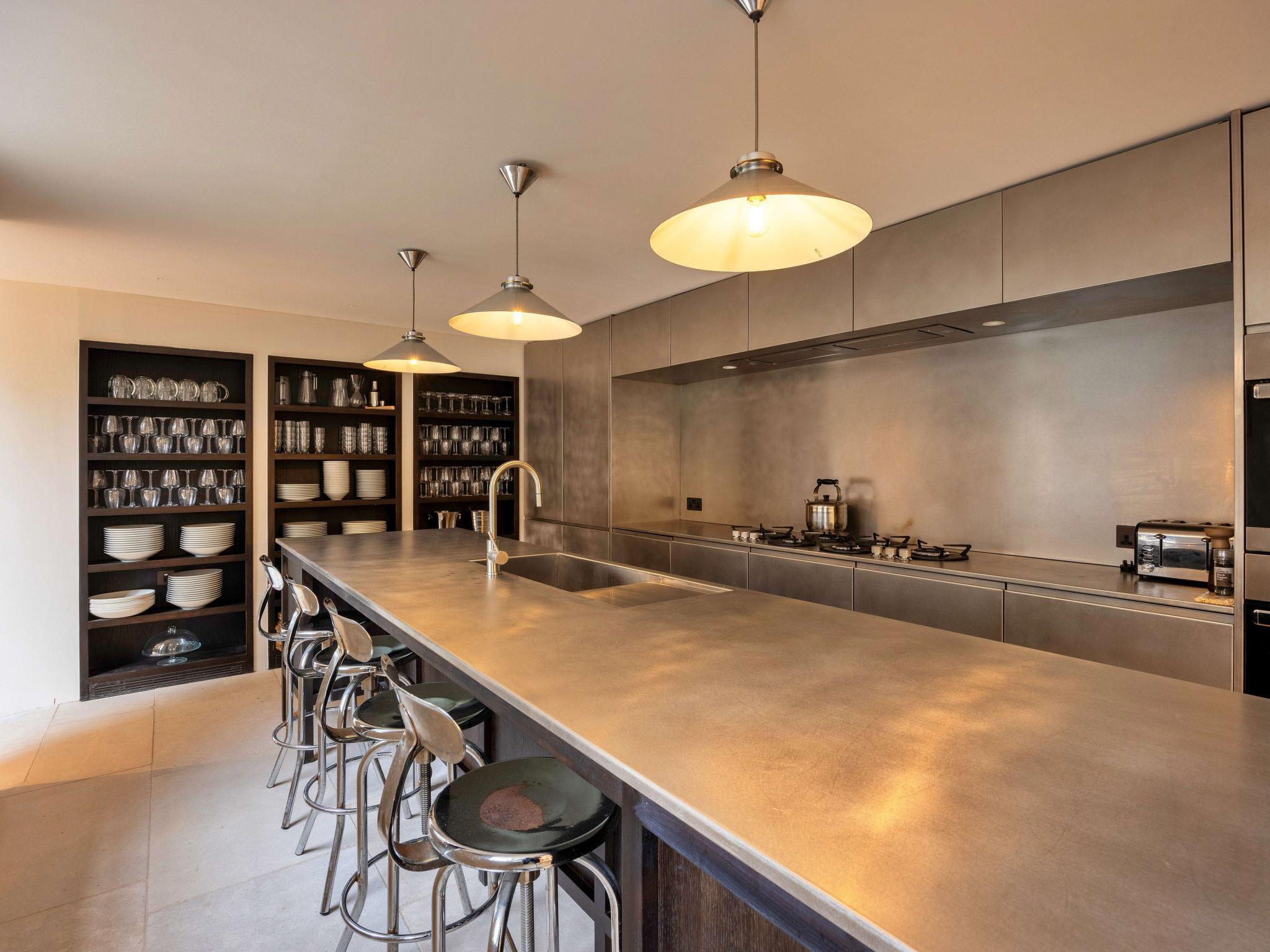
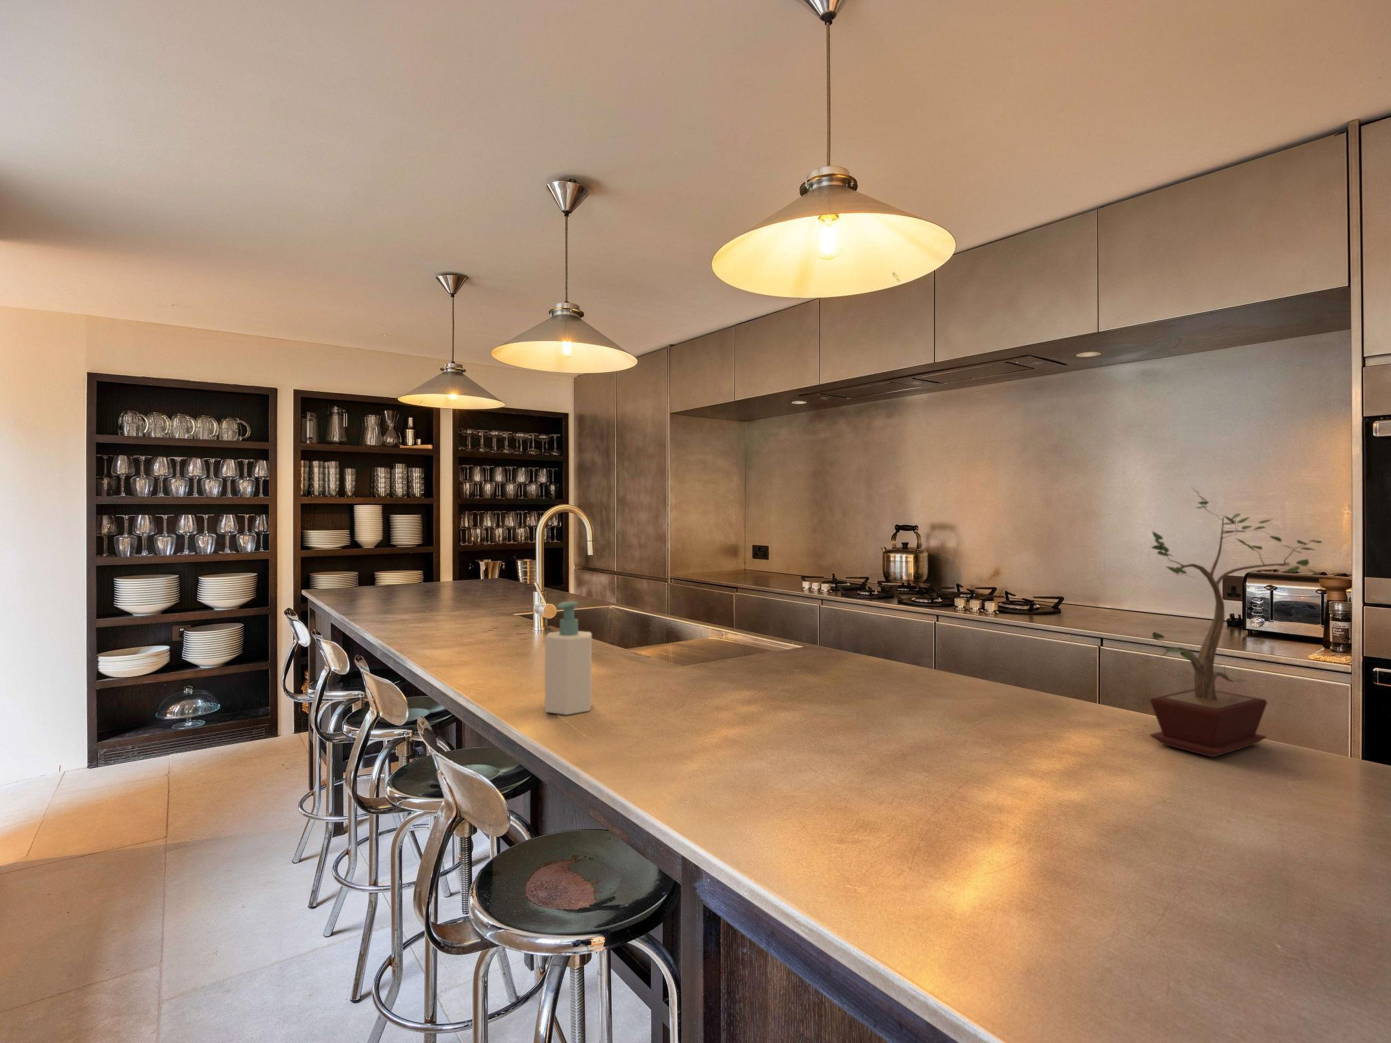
+ soap bottle [544,601,593,715]
+ potted plant [1149,486,1322,758]
